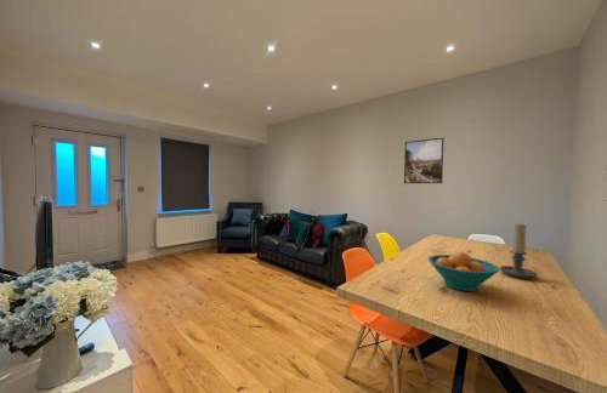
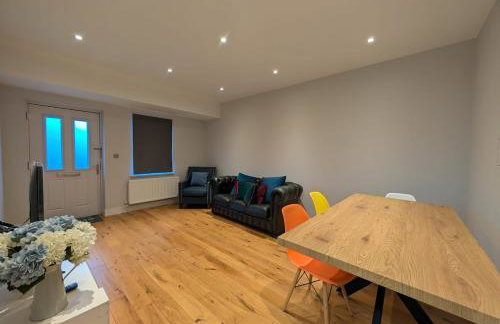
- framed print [403,137,444,184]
- fruit bowl [427,251,500,292]
- candle holder [499,222,538,279]
